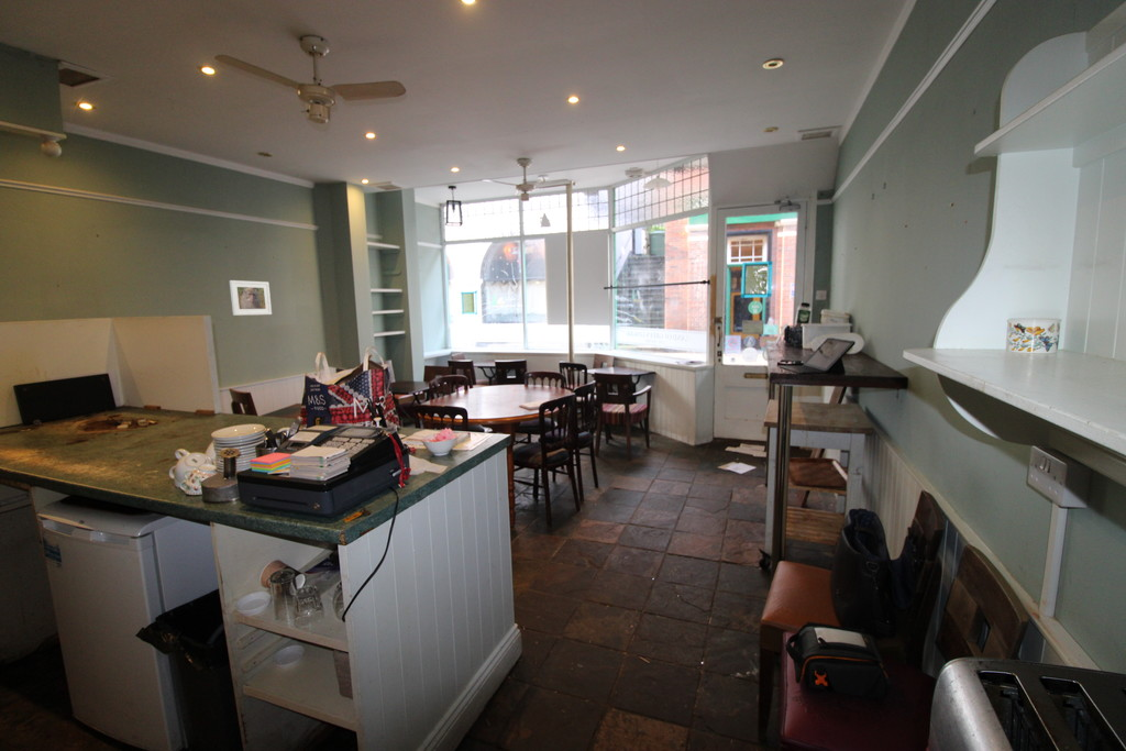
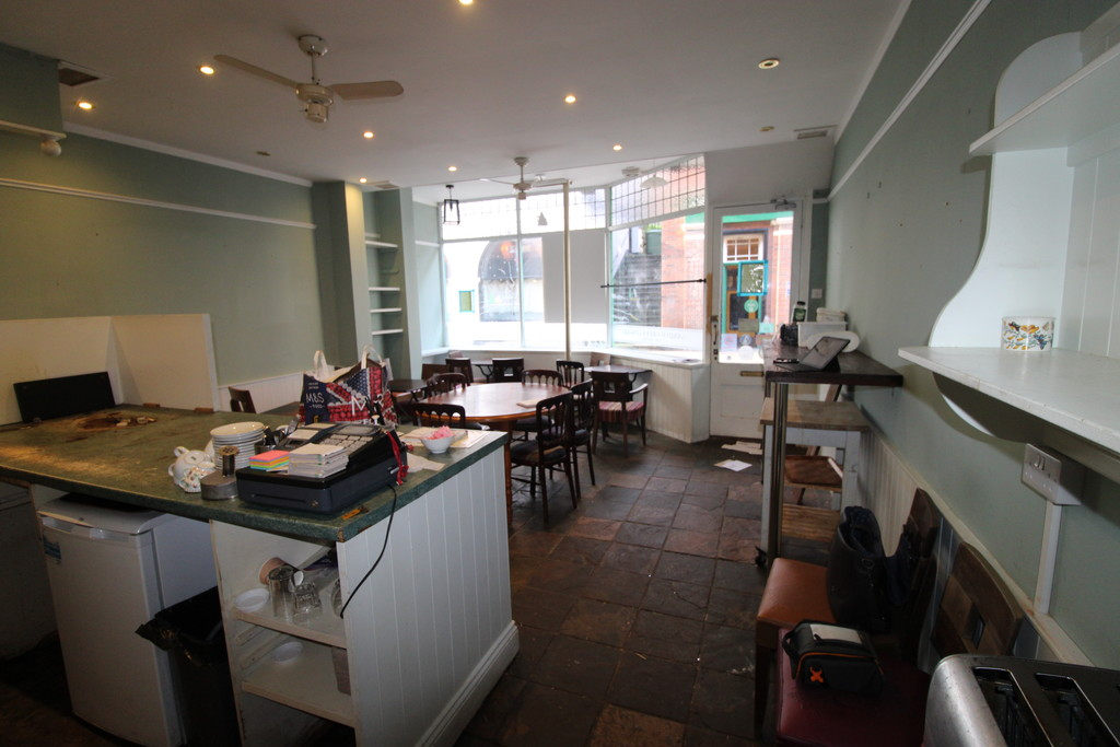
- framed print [229,279,273,317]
